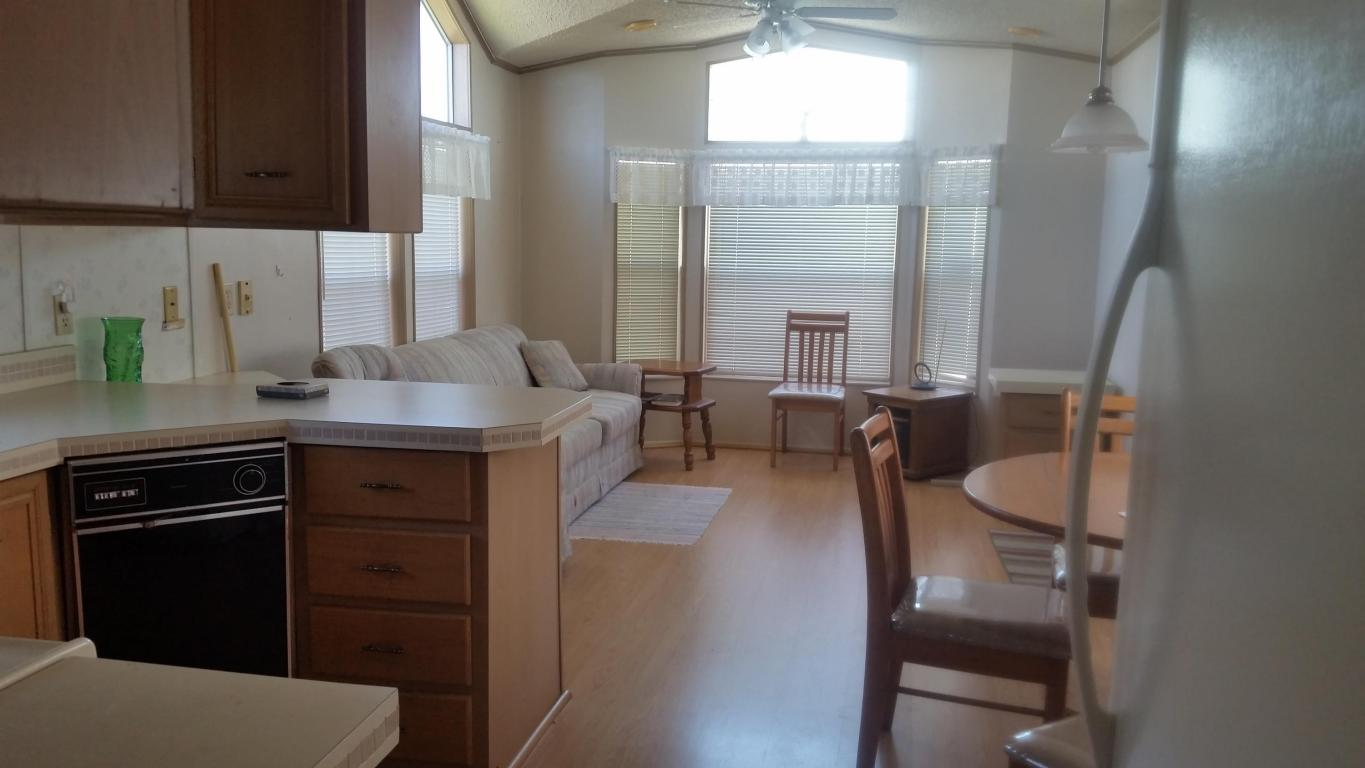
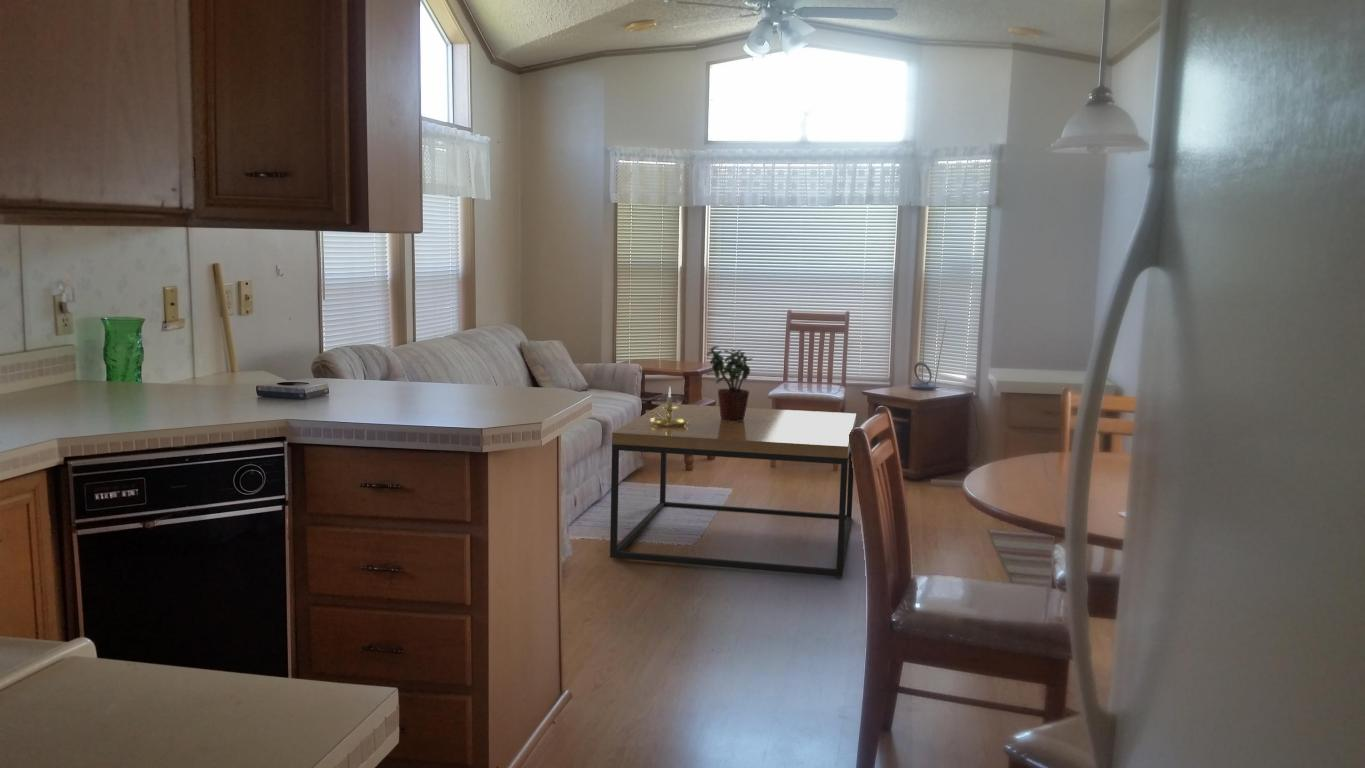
+ potted plant [706,345,753,422]
+ candle holder [644,386,688,427]
+ coffee table [609,403,857,578]
